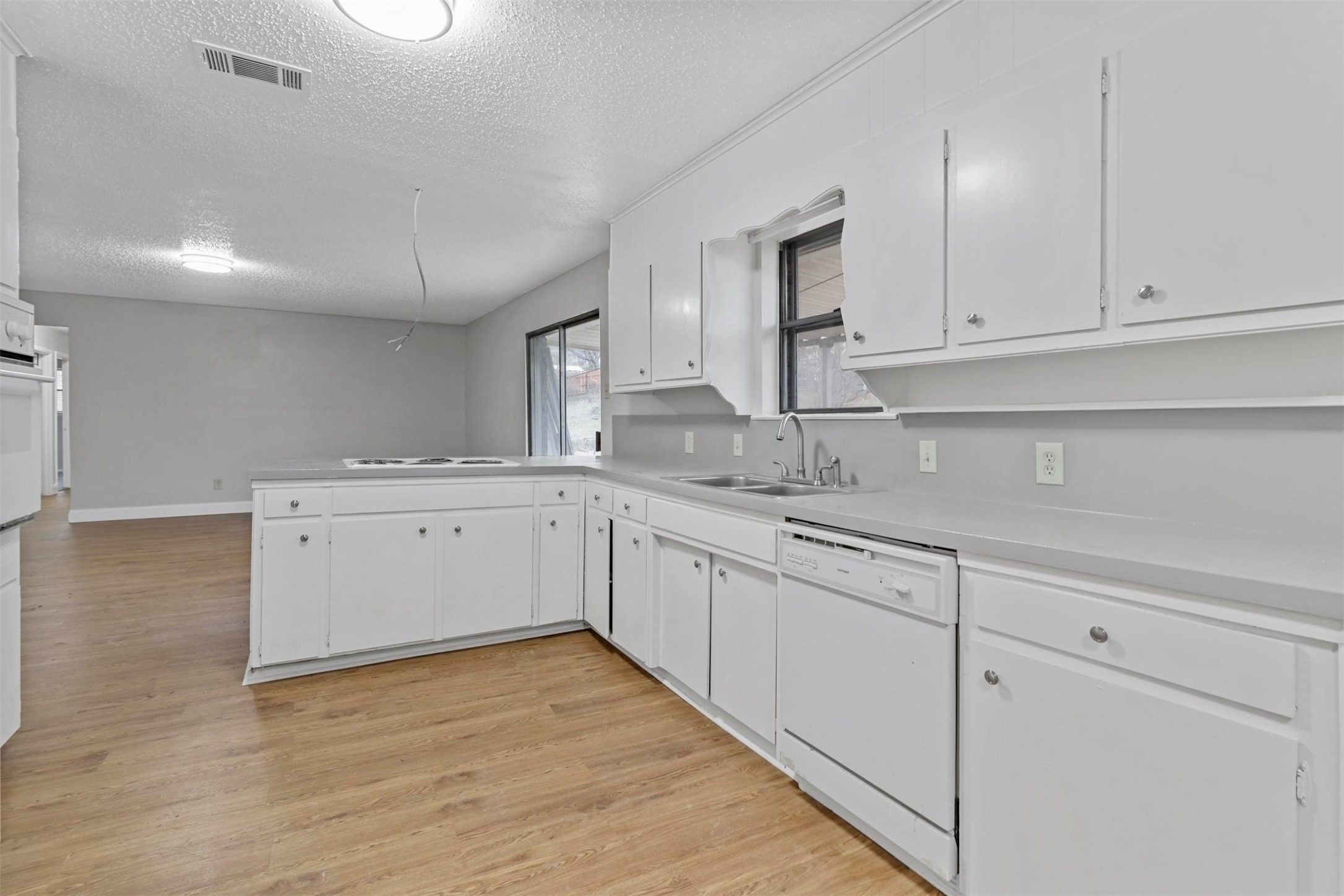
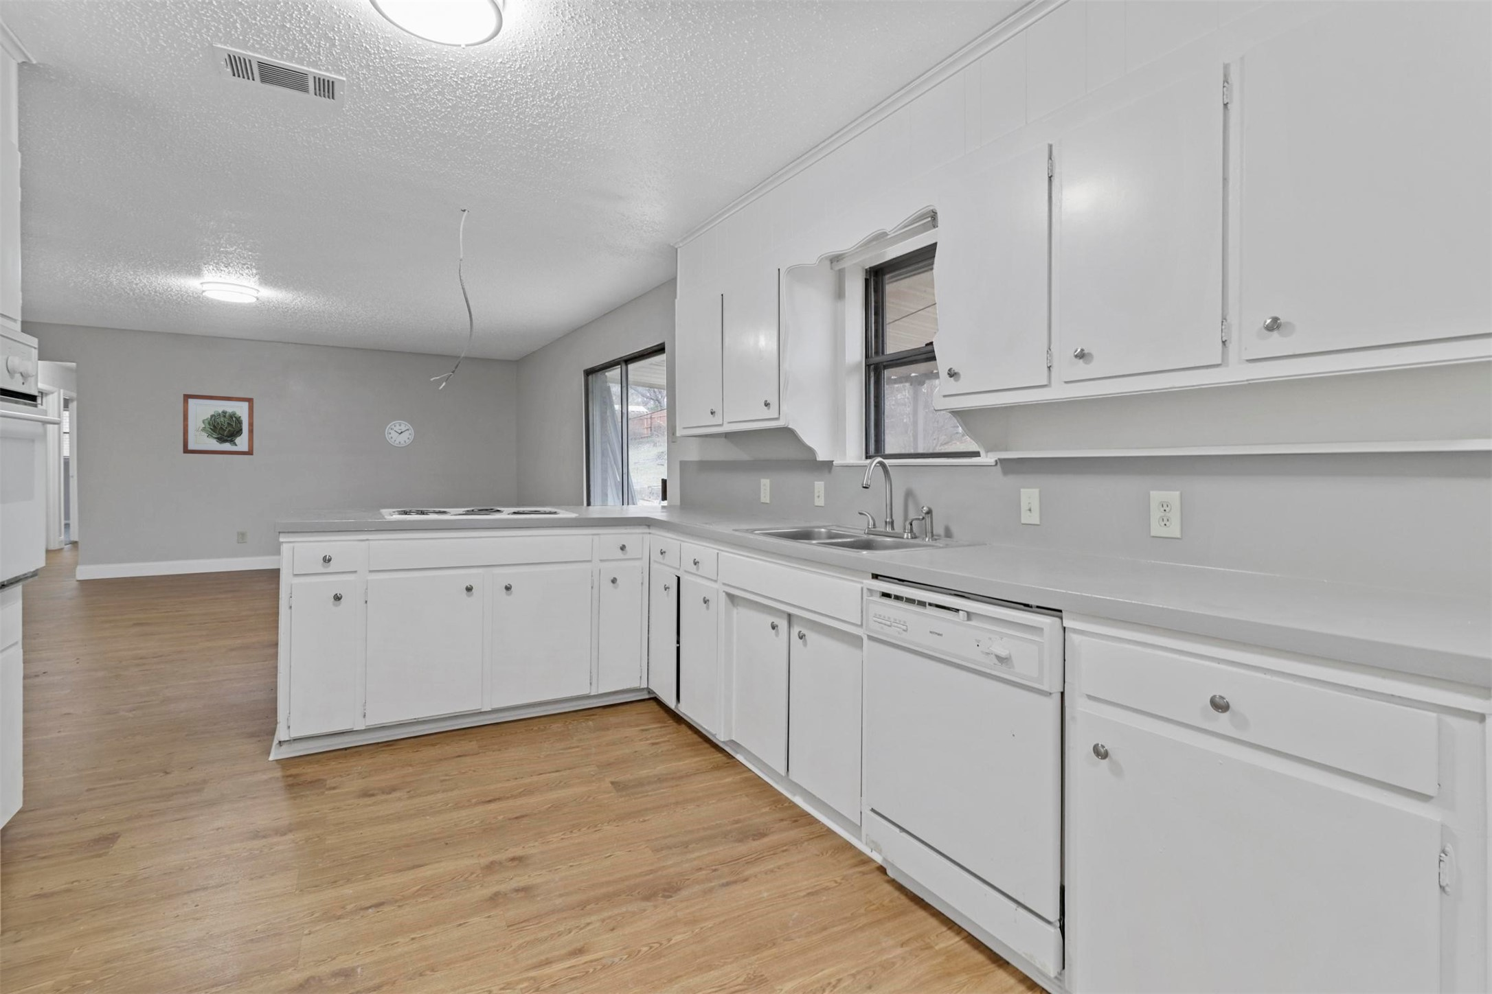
+ wall clock [384,419,415,448]
+ wall art [182,394,254,456]
